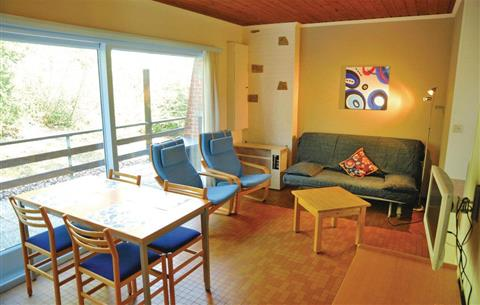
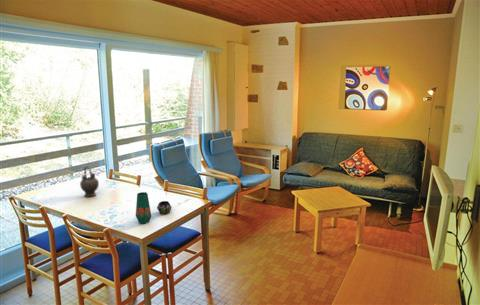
+ vase [135,191,173,224]
+ teapot [79,166,100,197]
